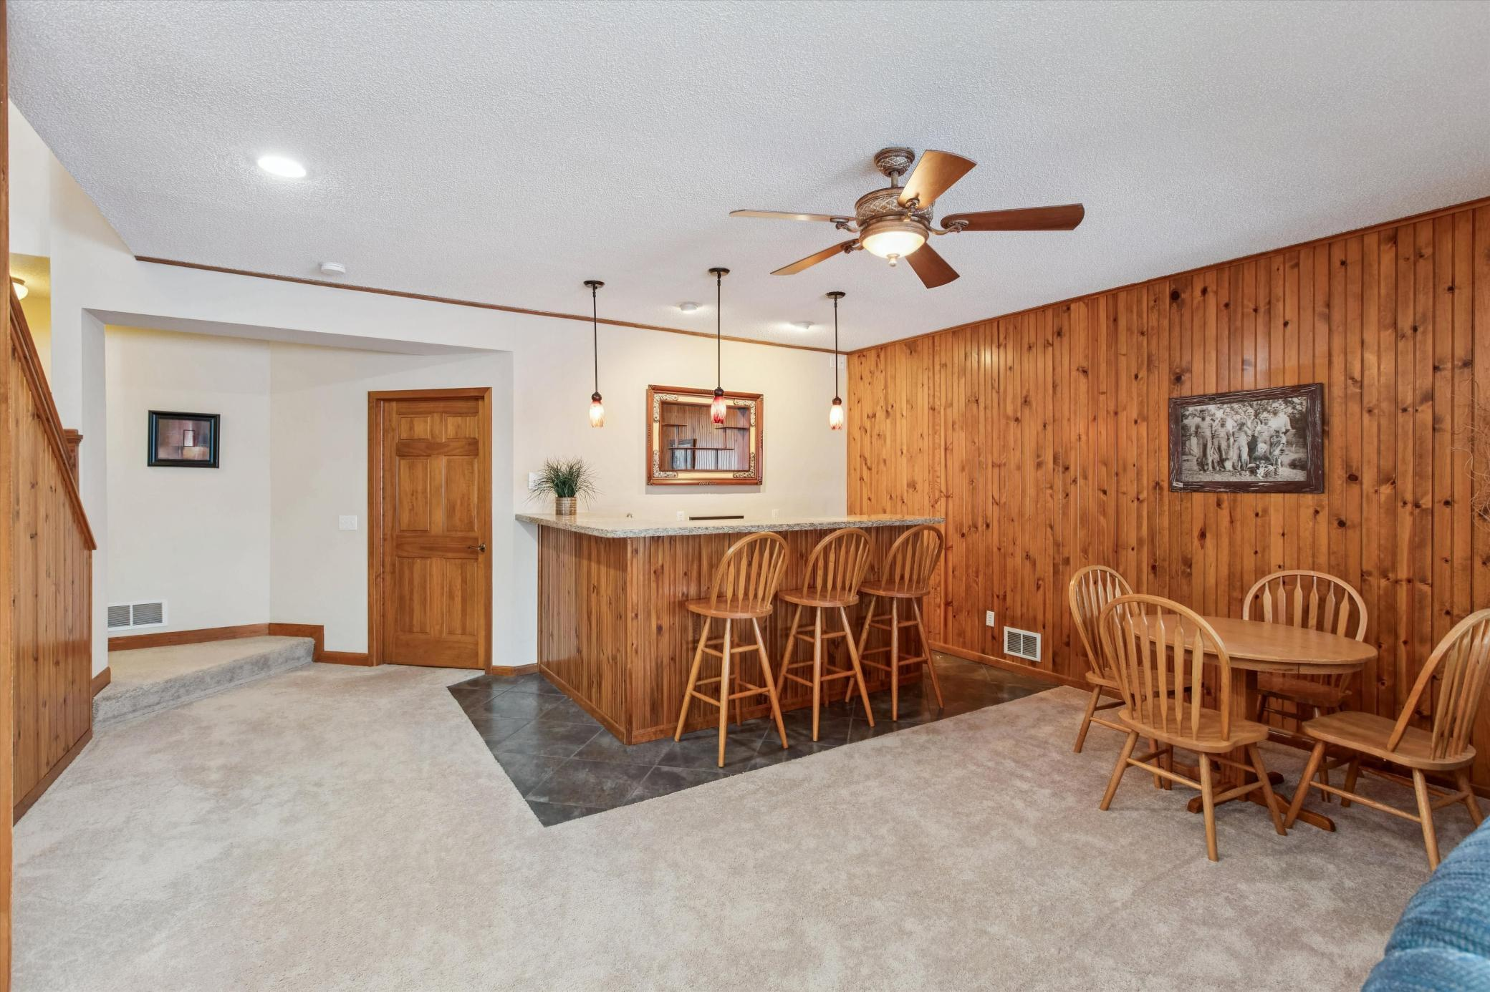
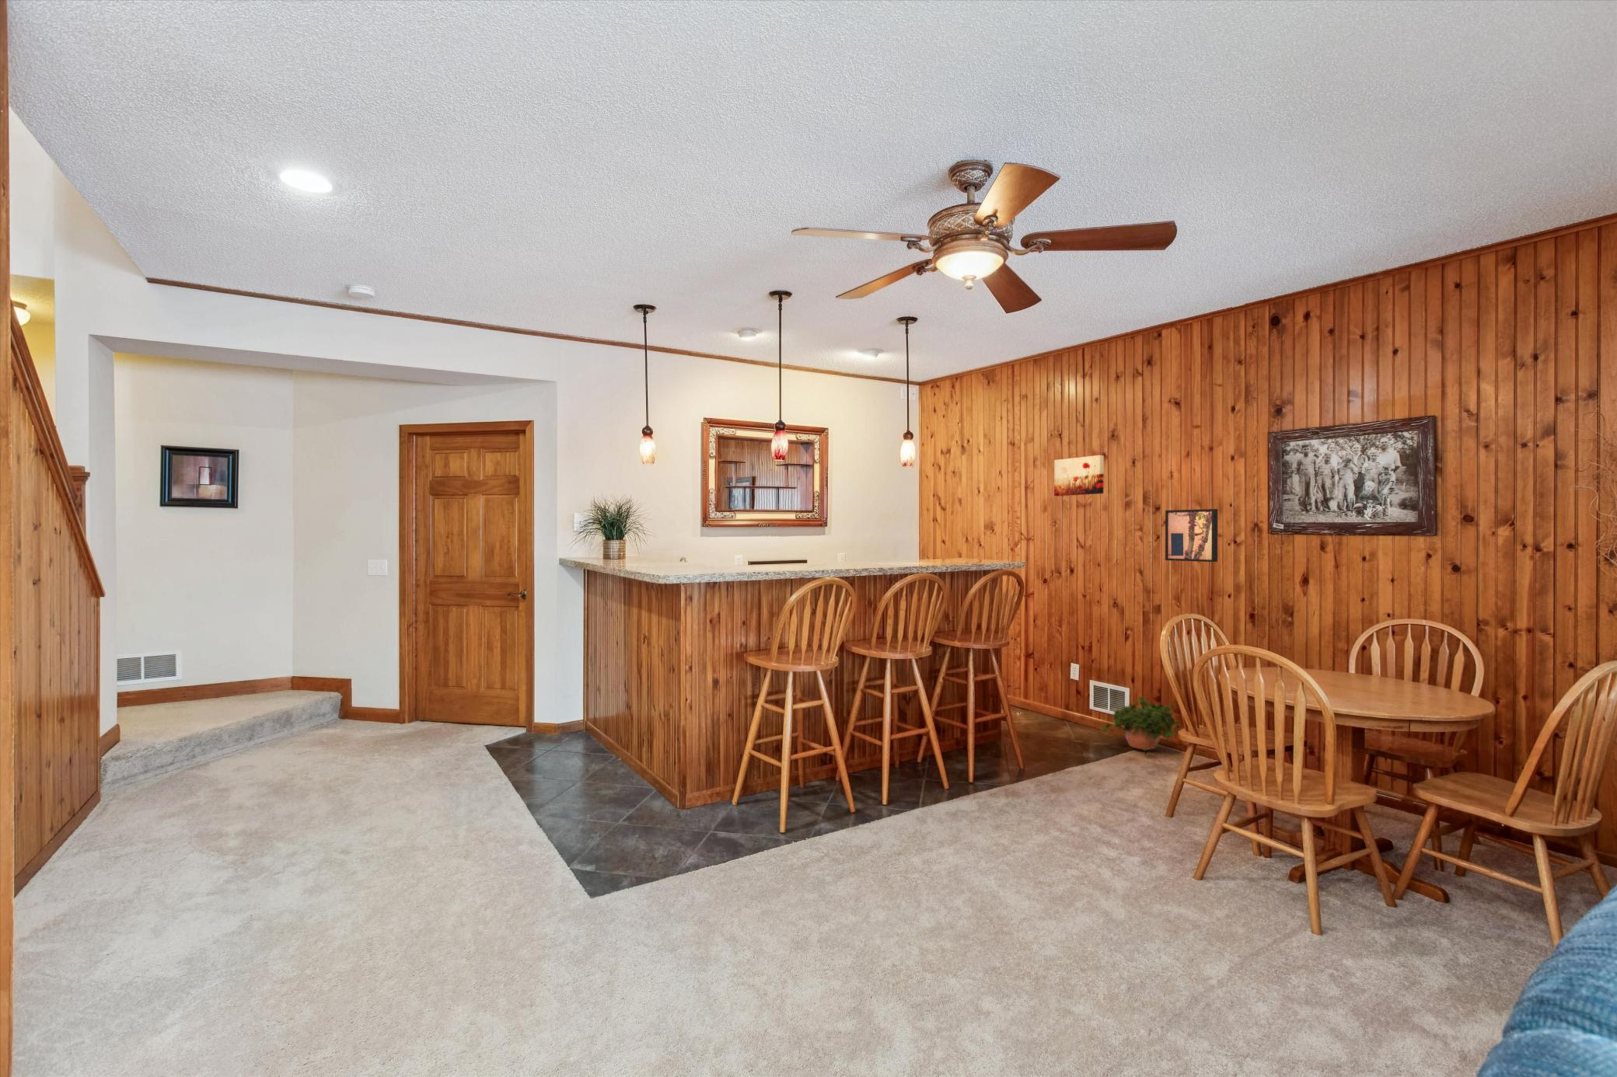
+ wall art [1165,508,1218,563]
+ potted plant [1099,696,1182,756]
+ wall art [1053,454,1105,496]
